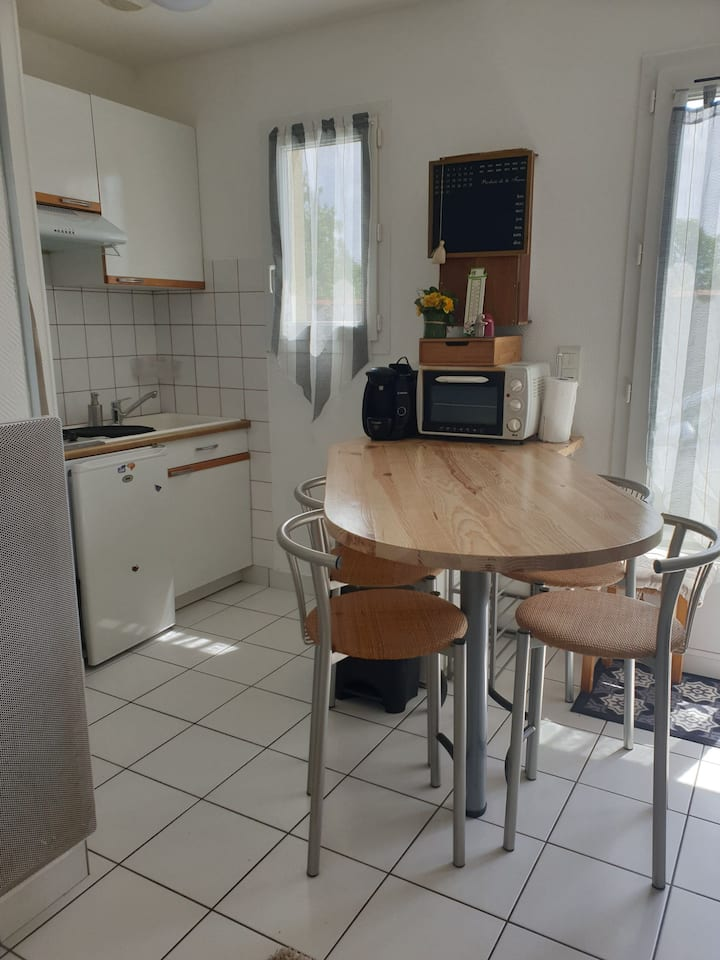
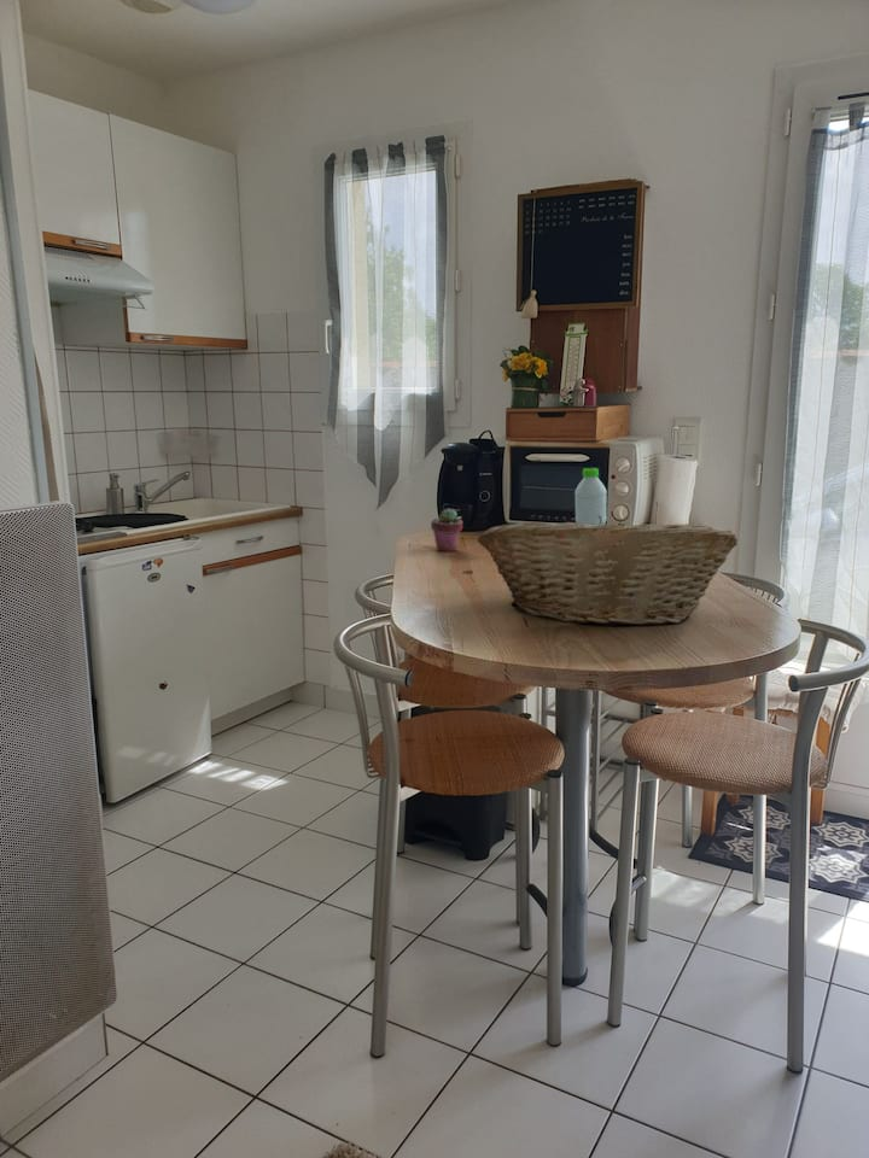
+ potted succulent [430,508,463,552]
+ fruit basket [477,516,739,627]
+ water bottle [573,467,608,525]
